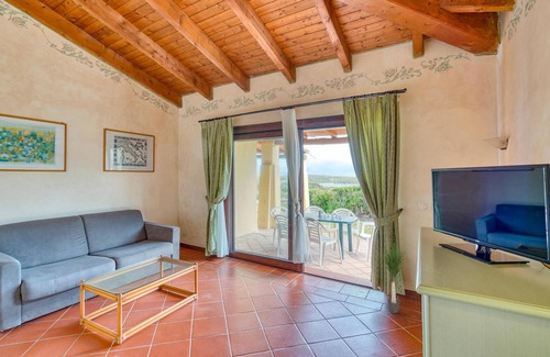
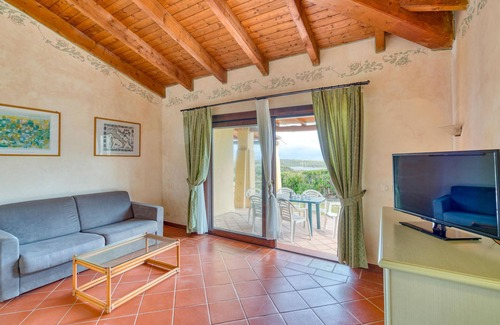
- potted plant [369,244,417,314]
